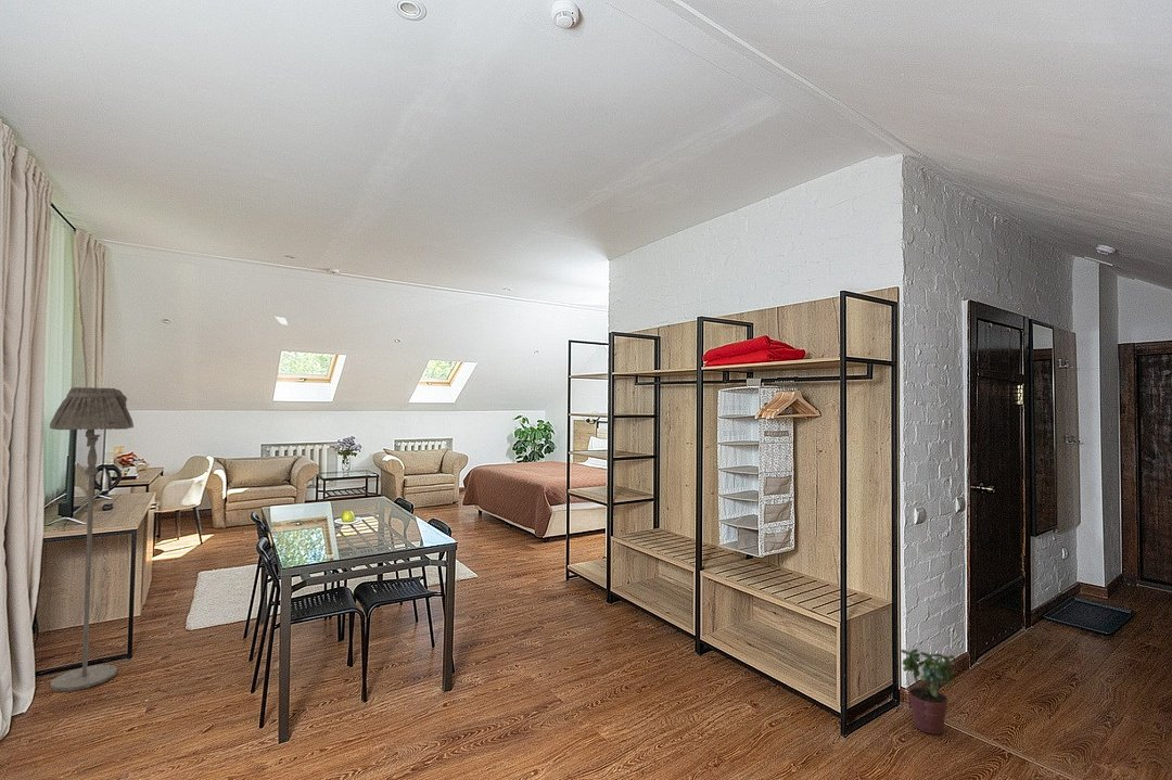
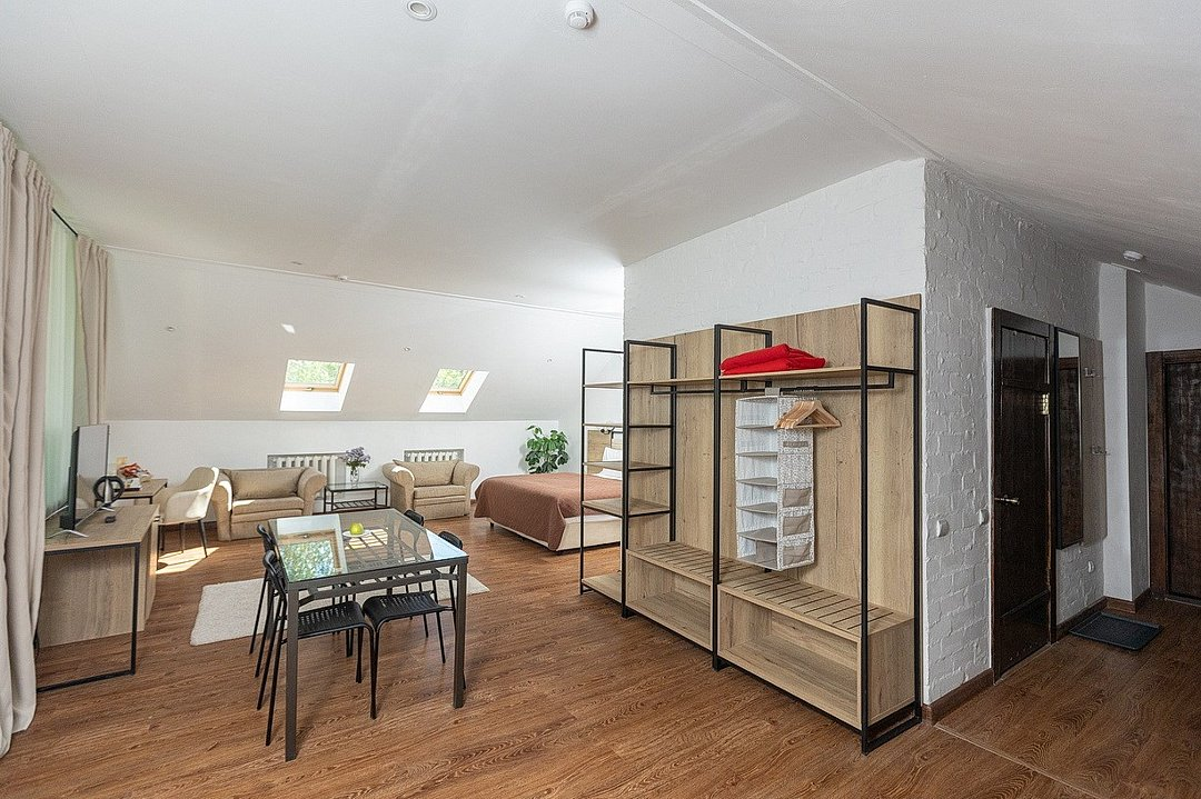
- potted plant [900,648,958,736]
- floor lamp [49,386,135,692]
